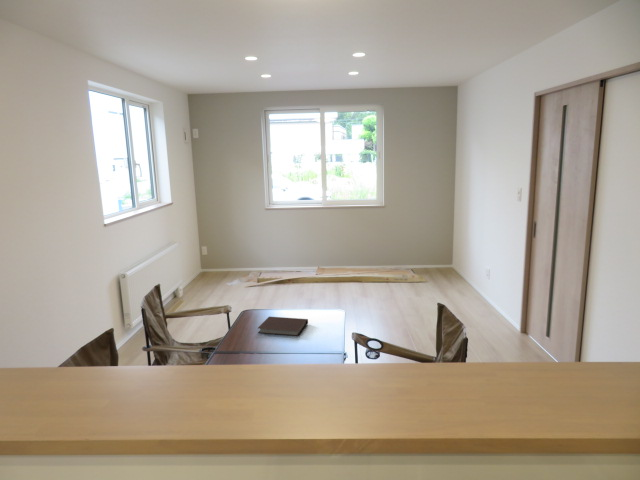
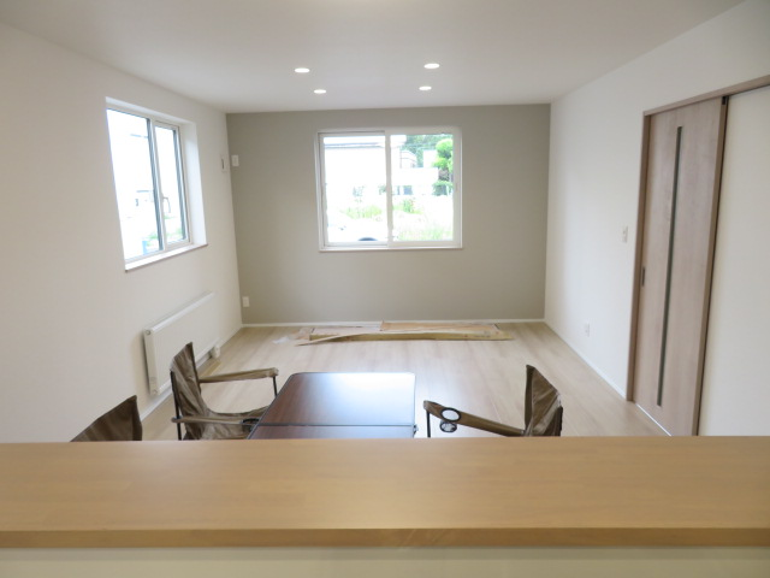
- notebook [257,316,309,337]
